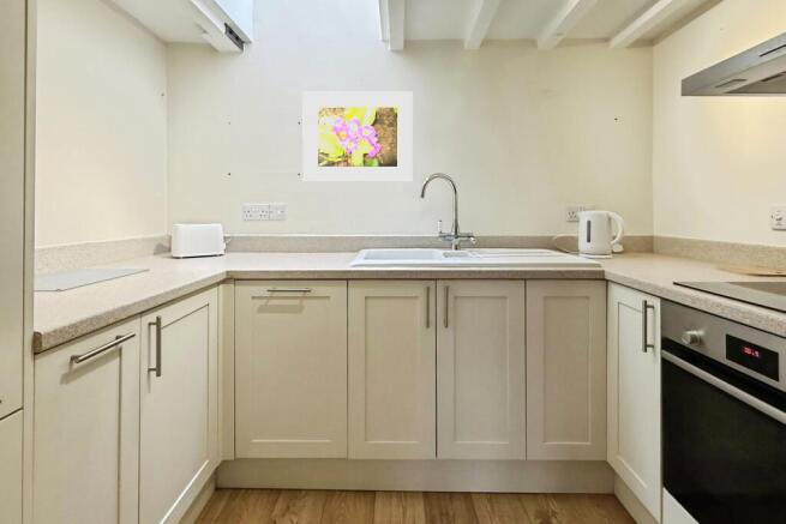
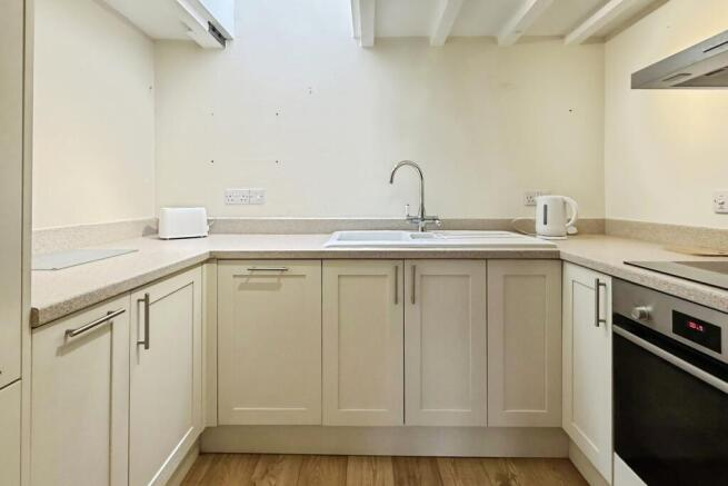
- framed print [301,91,414,183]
